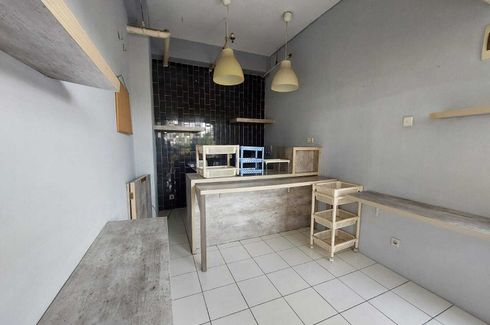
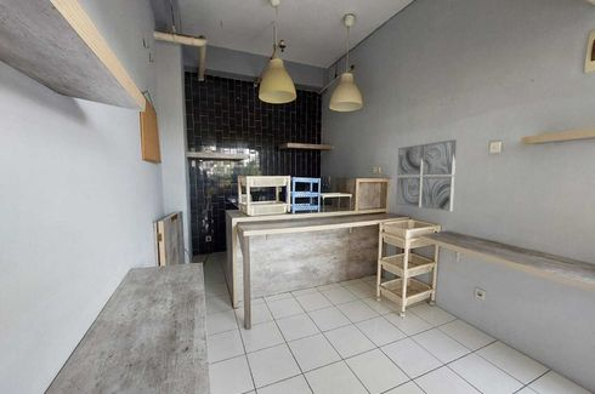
+ wall art [395,138,458,212]
